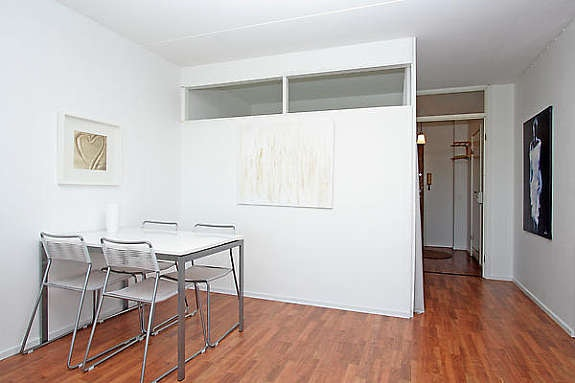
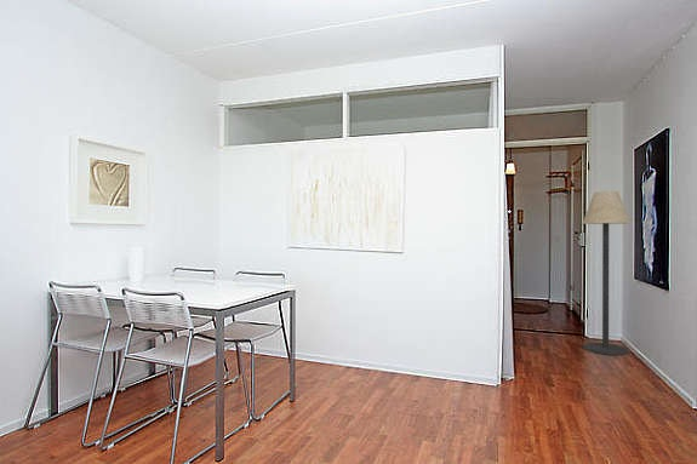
+ floor lamp [582,190,632,356]
